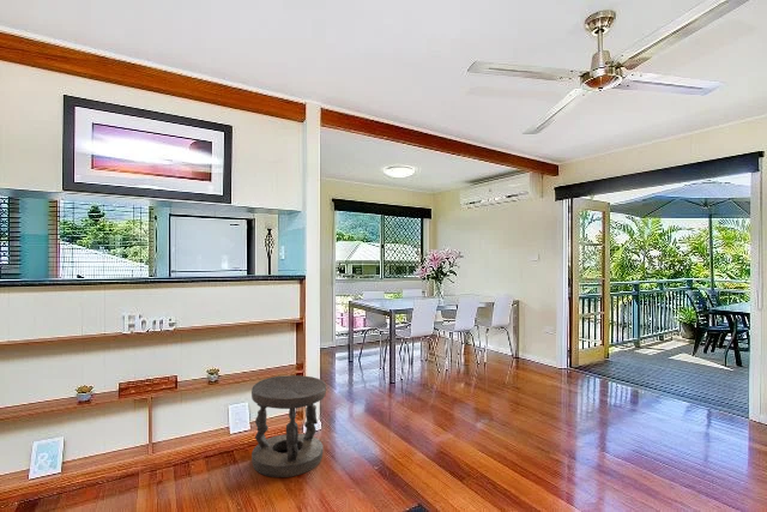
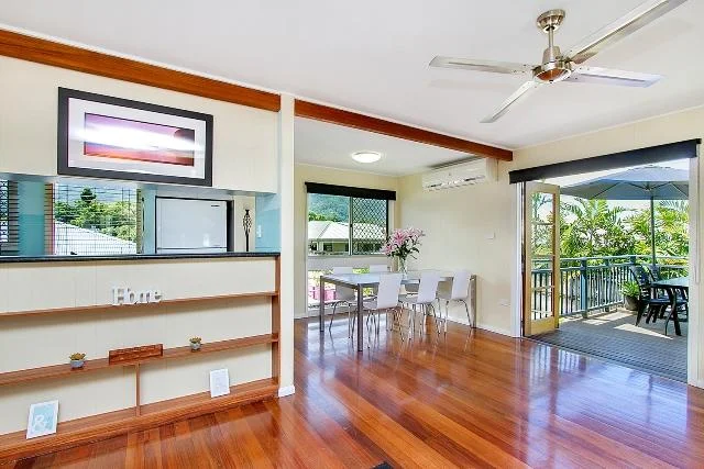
- stool [250,374,327,478]
